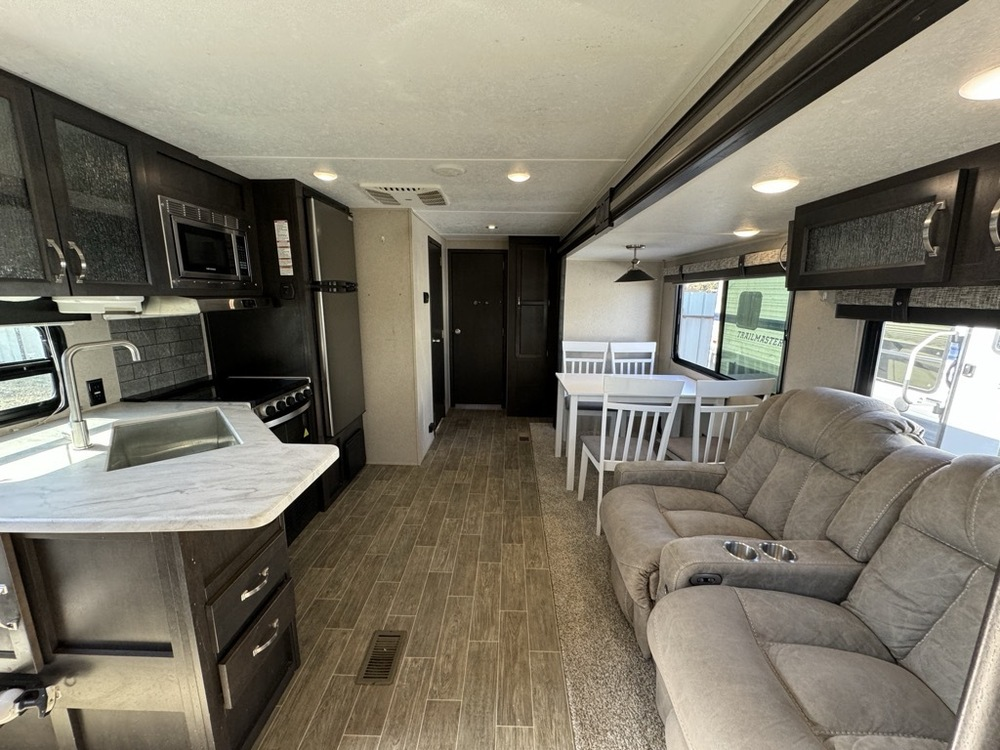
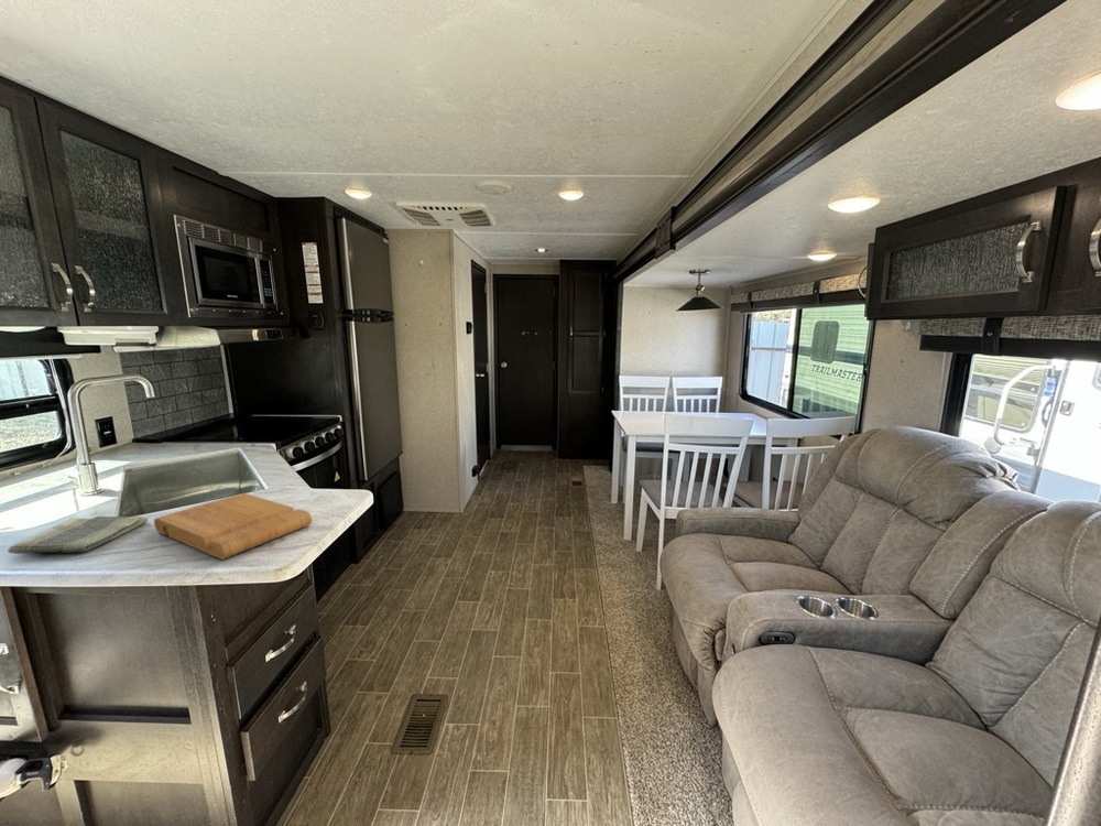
+ cutting board [153,492,313,561]
+ dish towel [7,515,149,555]
